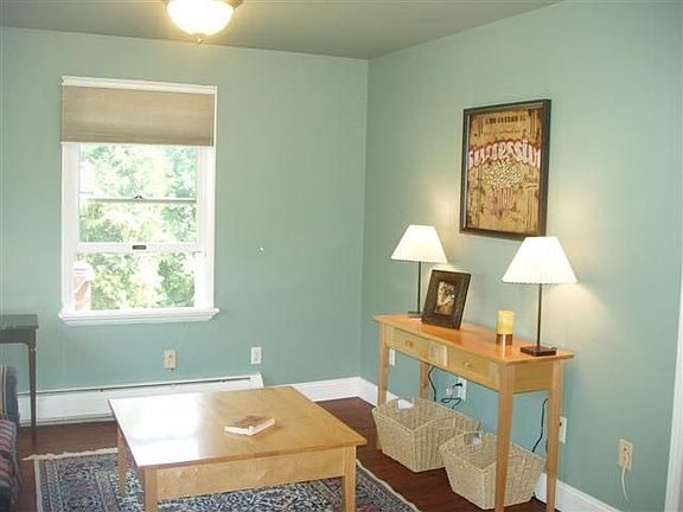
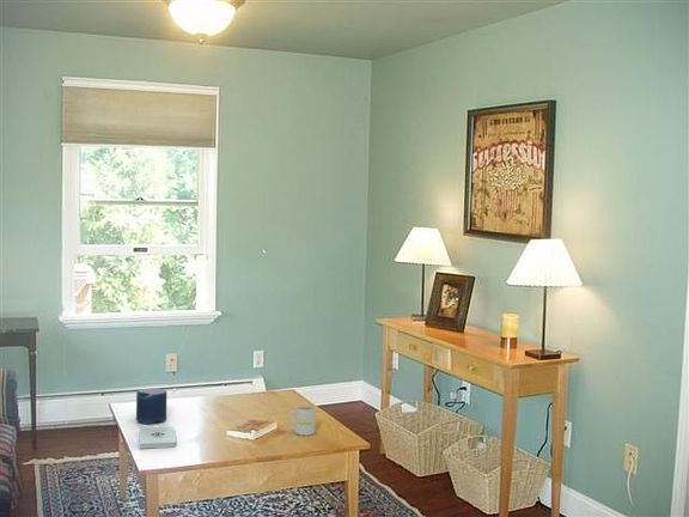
+ candle [135,388,167,425]
+ notepad [139,426,177,450]
+ mug [286,405,317,437]
